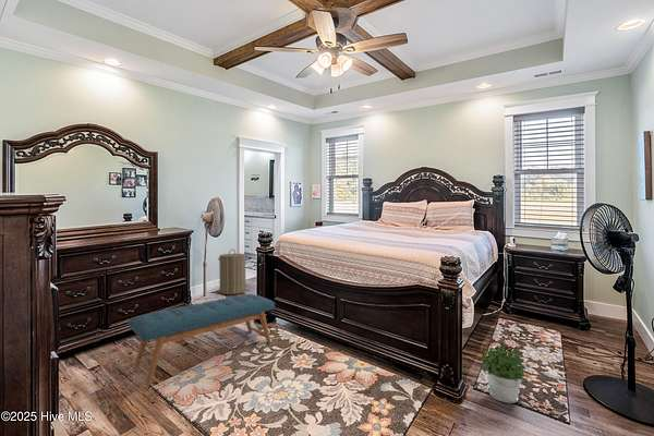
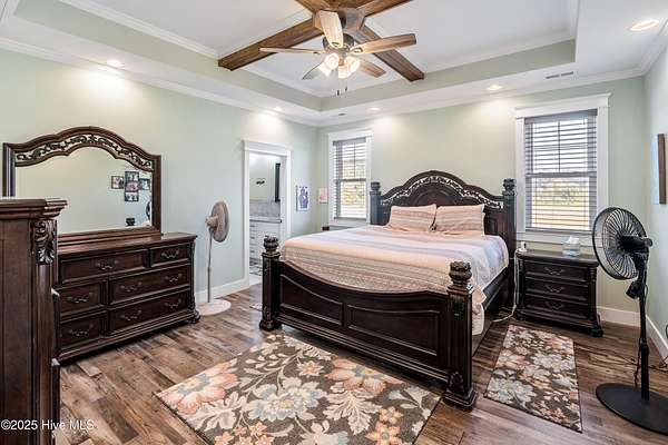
- potted plant [481,342,531,404]
- laundry hamper [217,249,247,295]
- bench [128,293,276,387]
